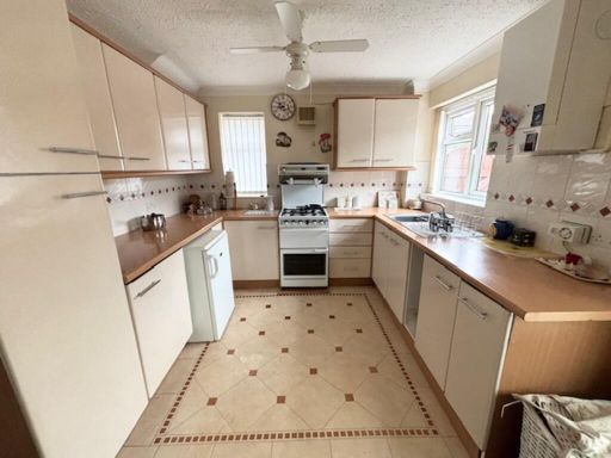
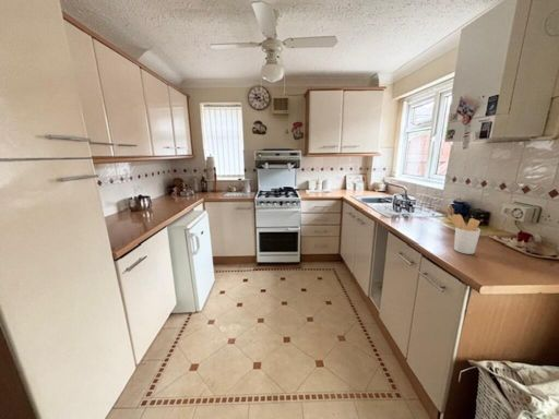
+ utensil holder [447,213,481,255]
